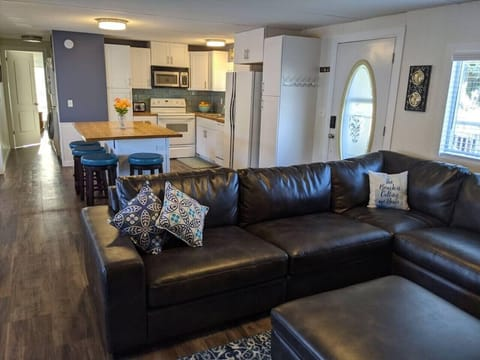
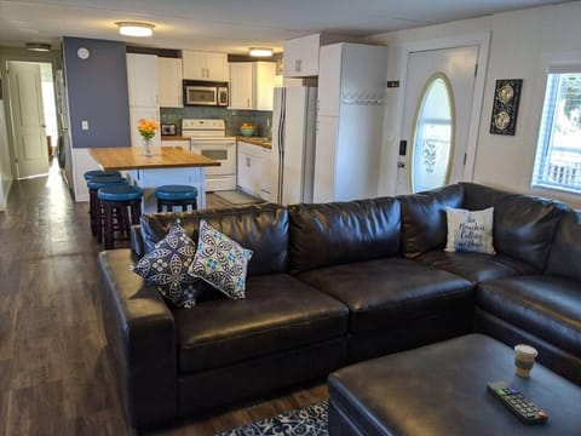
+ coffee cup [513,344,539,378]
+ remote control [485,380,550,426]
